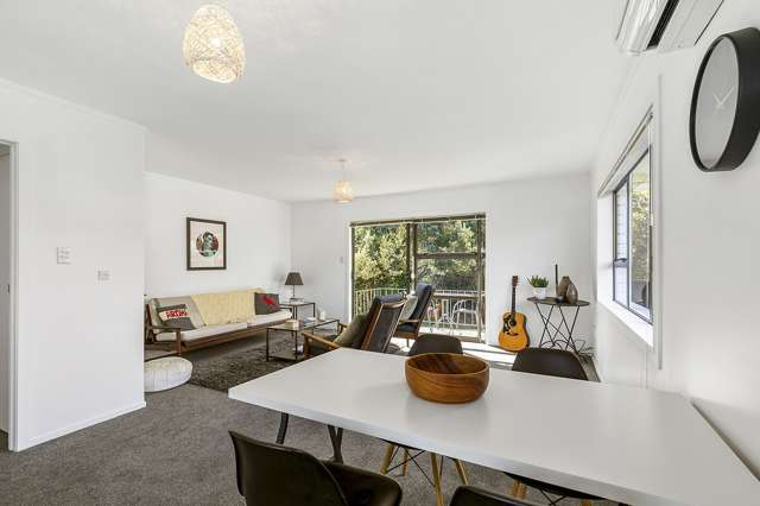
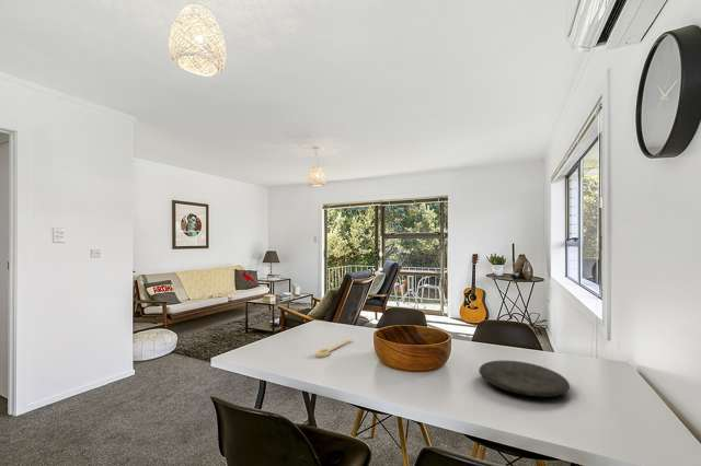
+ plate [478,359,571,398]
+ spoon [314,336,353,359]
